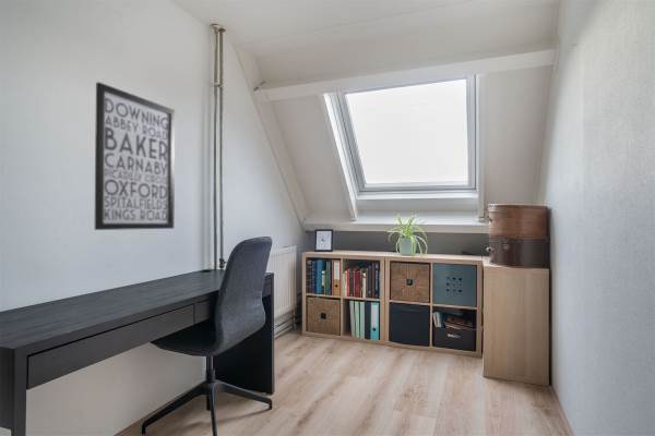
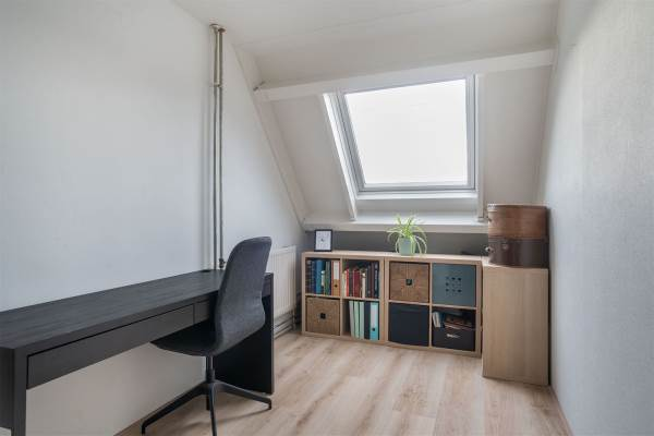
- wall art [94,81,176,231]
